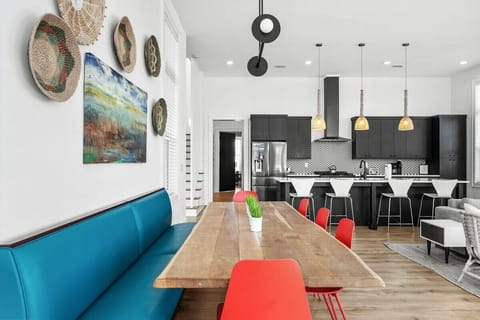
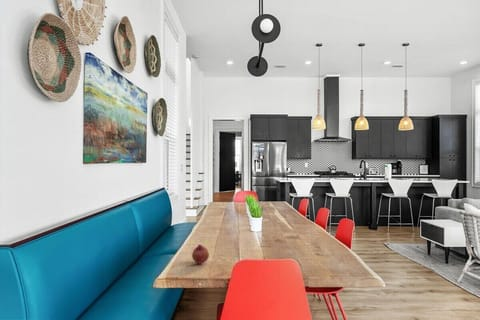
+ fruit [191,244,210,265]
